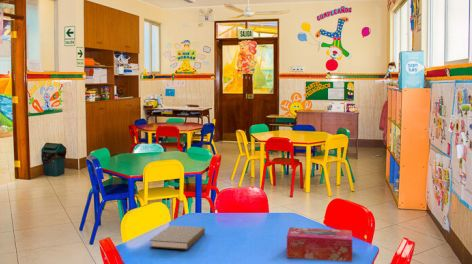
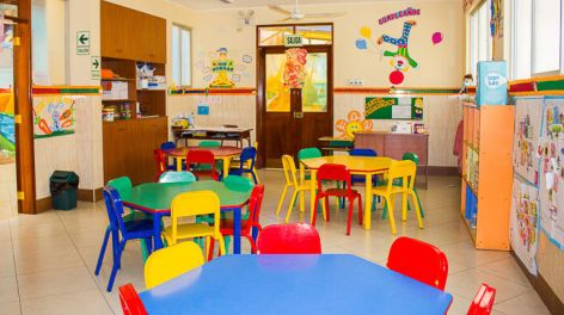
- book [148,224,206,251]
- tissue box [286,226,353,263]
